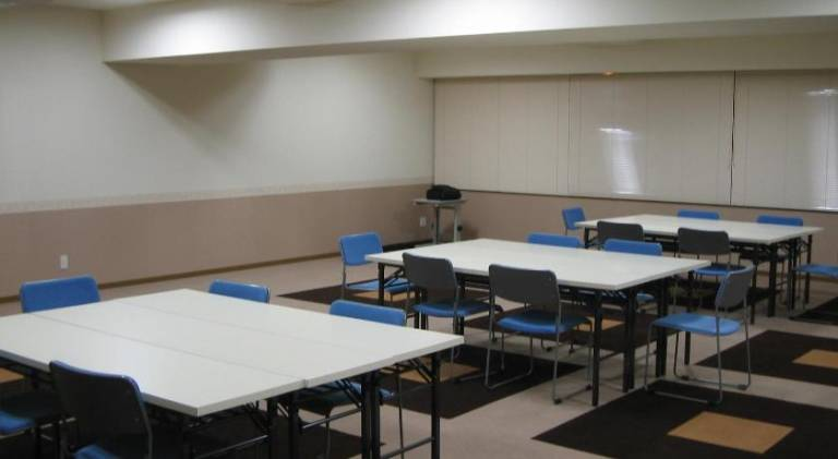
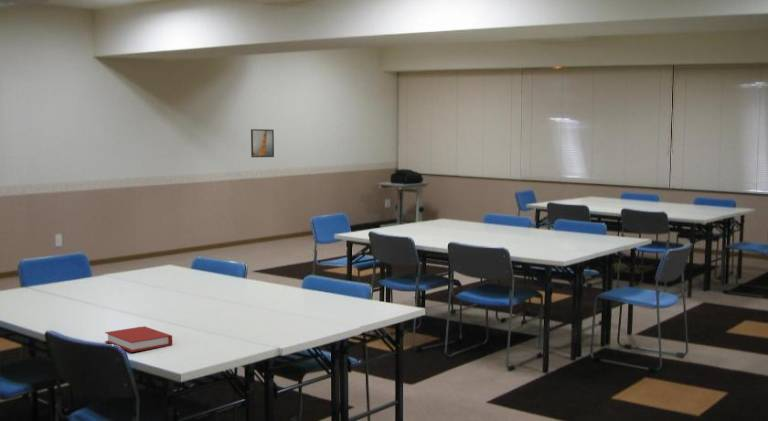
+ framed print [250,128,275,158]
+ book [104,325,173,353]
